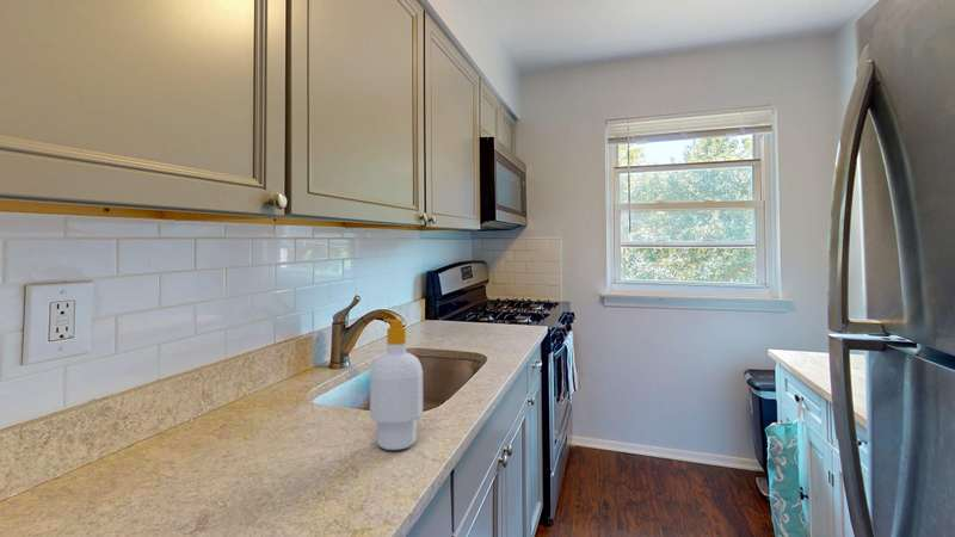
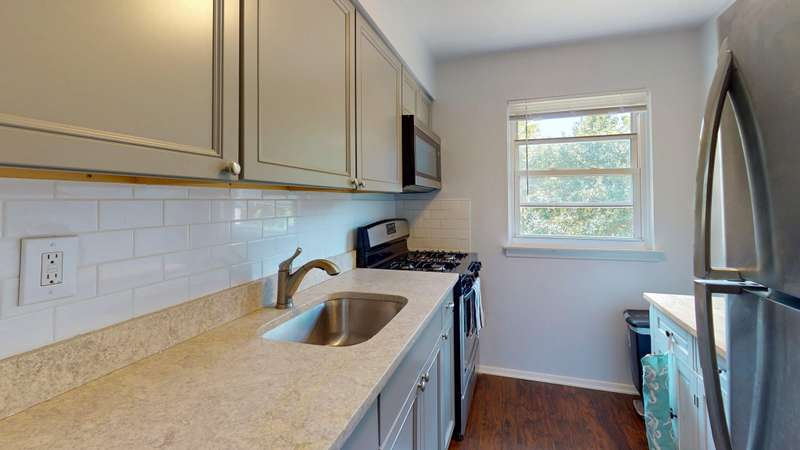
- soap bottle [369,319,424,451]
